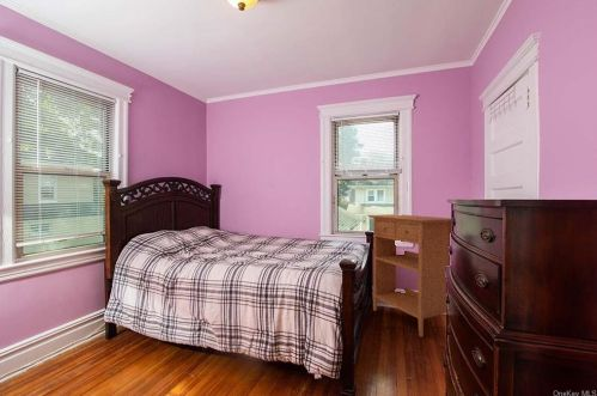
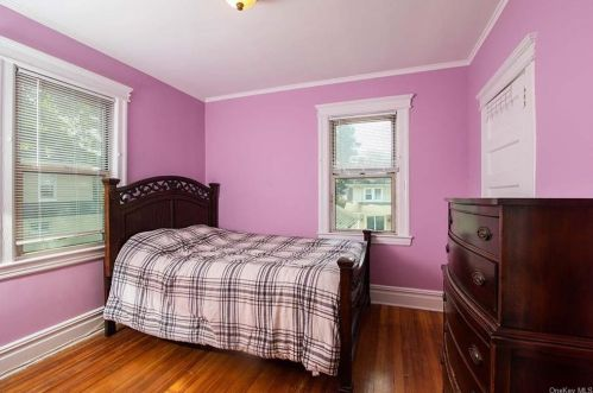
- bookshelf [367,213,452,339]
